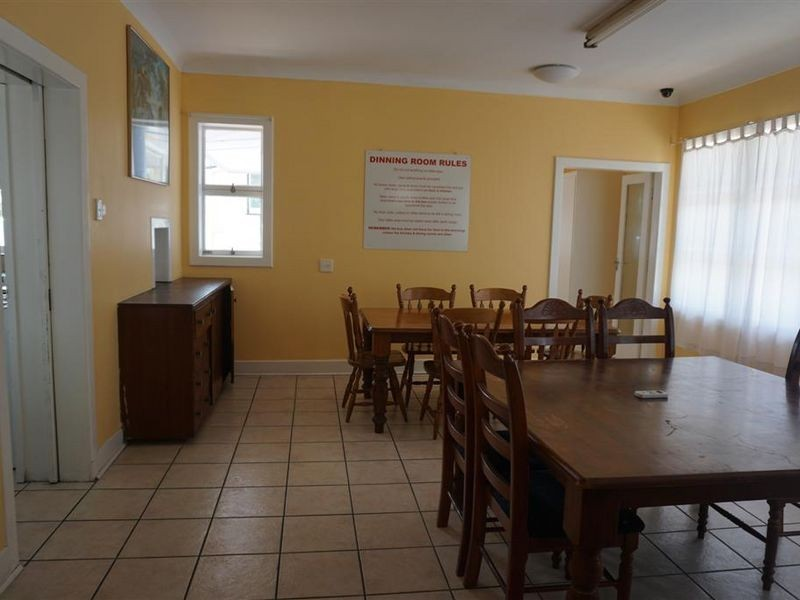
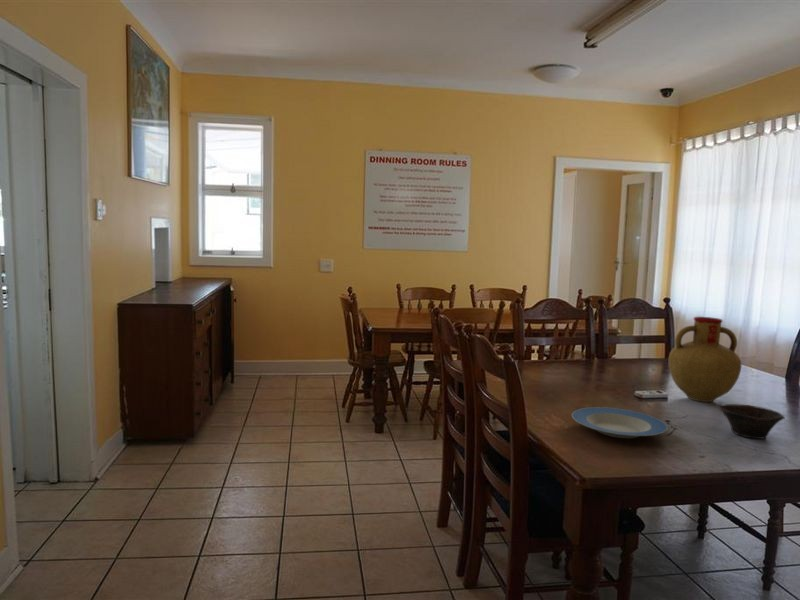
+ bowl [717,403,786,440]
+ vase [668,316,742,403]
+ plate [571,406,668,439]
